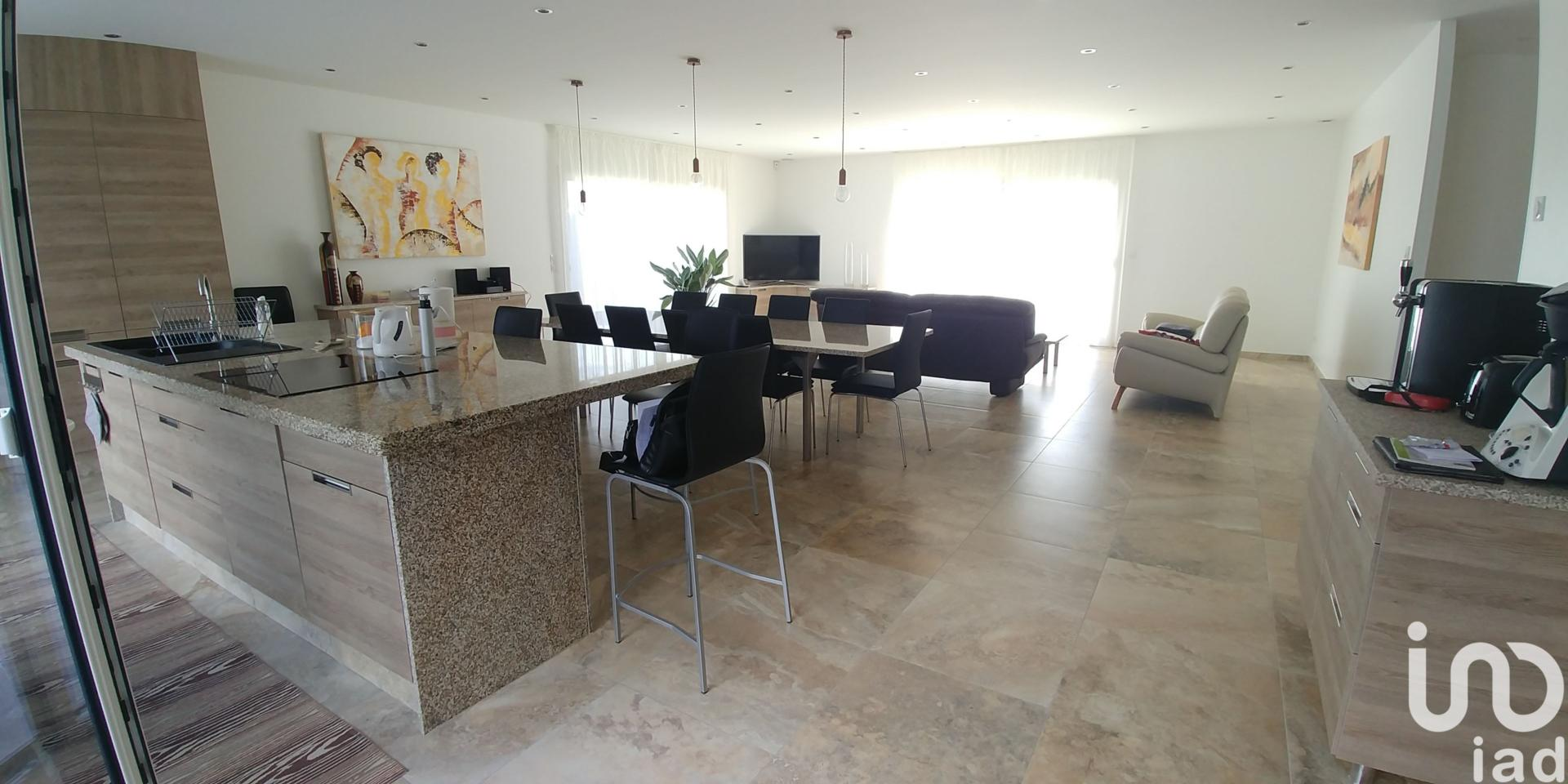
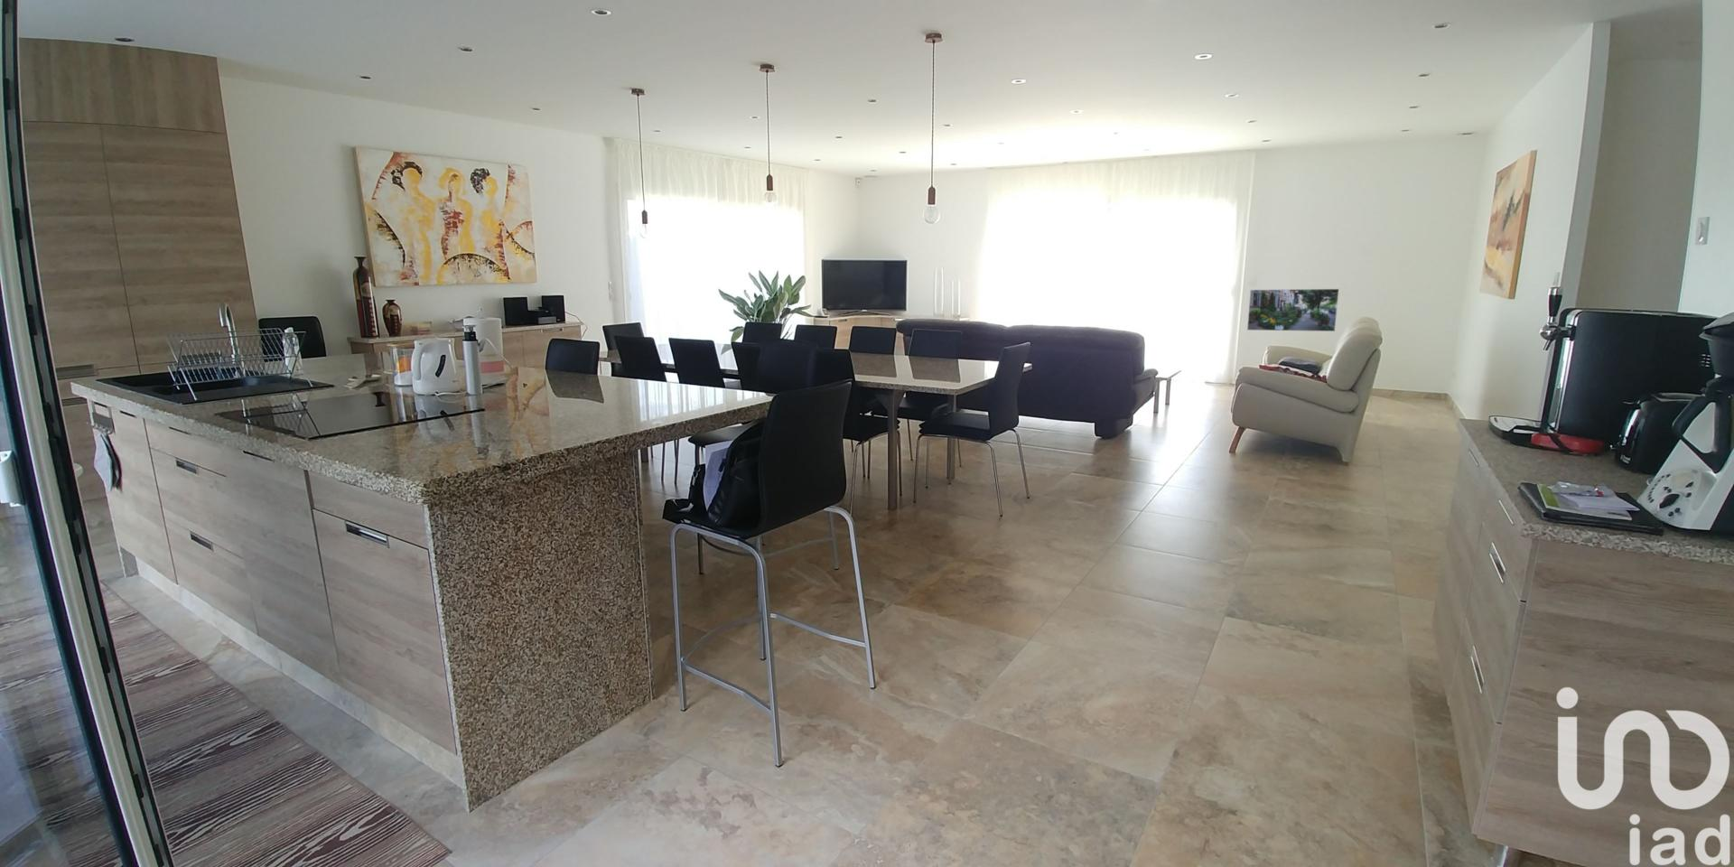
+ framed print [1246,289,1340,333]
